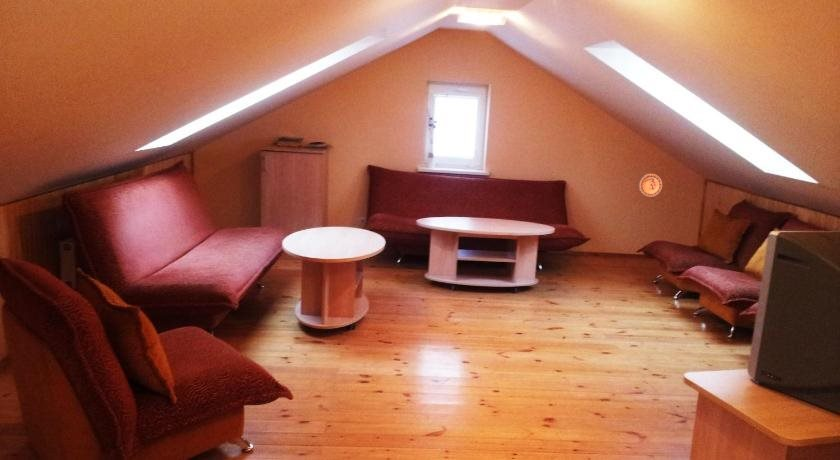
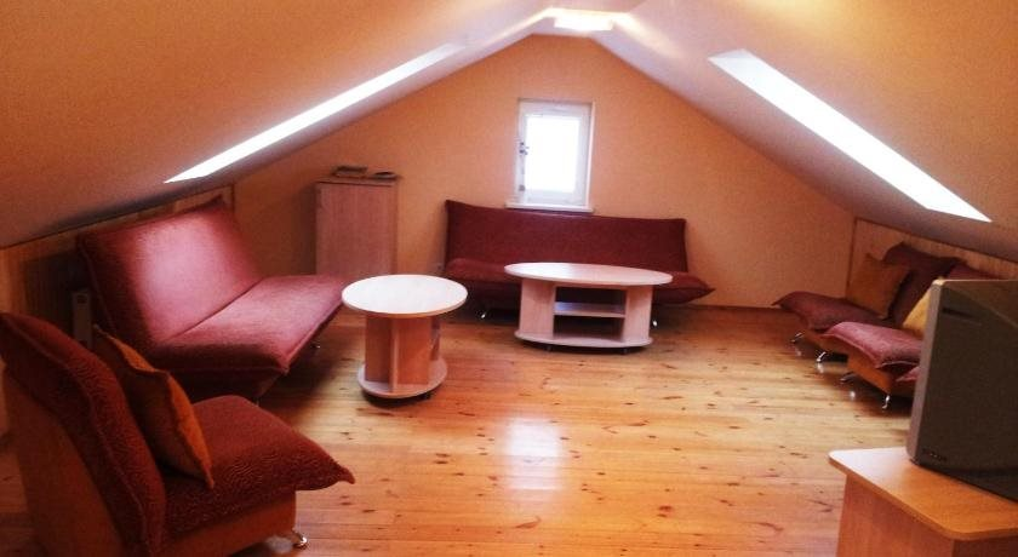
- decorative plate [638,172,664,199]
